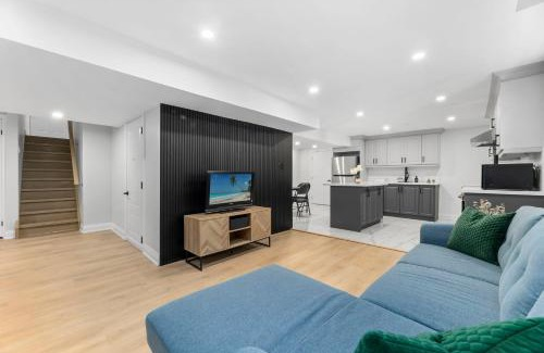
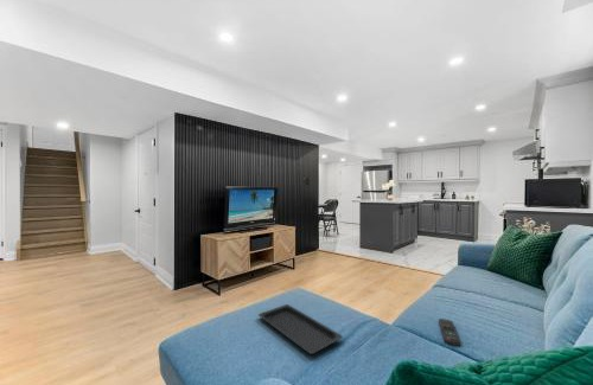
+ serving tray [257,303,344,355]
+ remote control [438,317,463,347]
